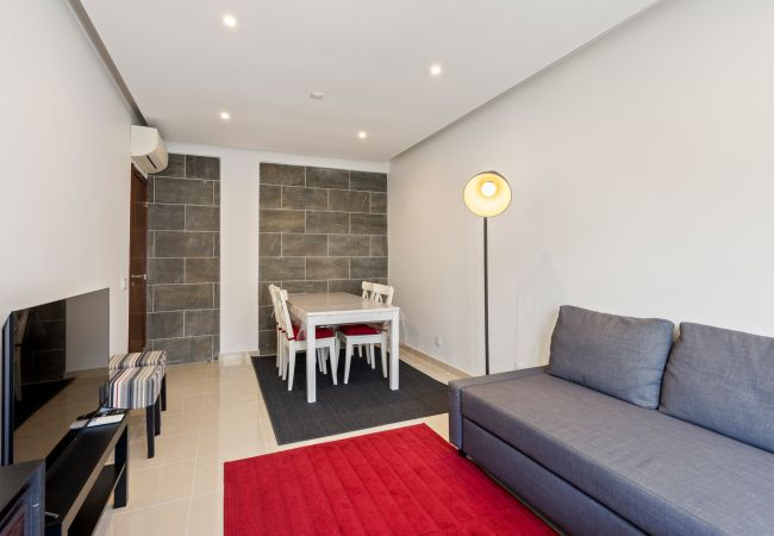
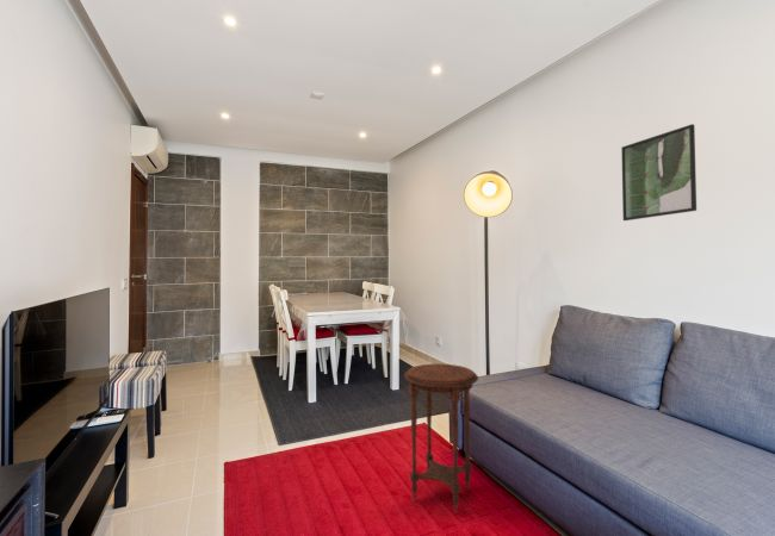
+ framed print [620,123,698,222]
+ side table [403,362,479,515]
